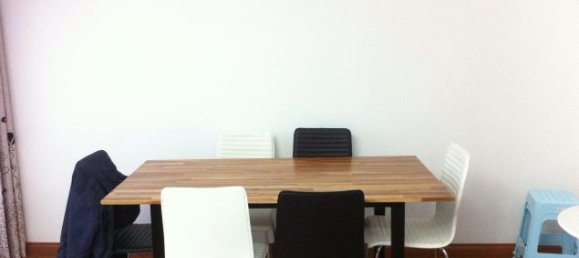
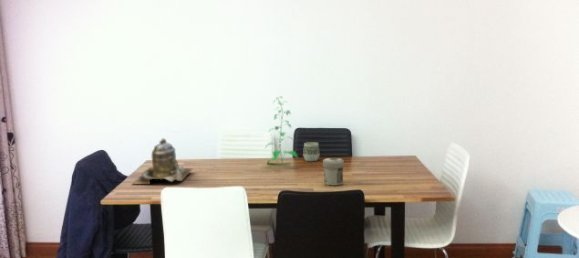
+ teapot [131,137,193,185]
+ cup [302,141,321,162]
+ jar [322,157,345,187]
+ plant [263,95,299,166]
